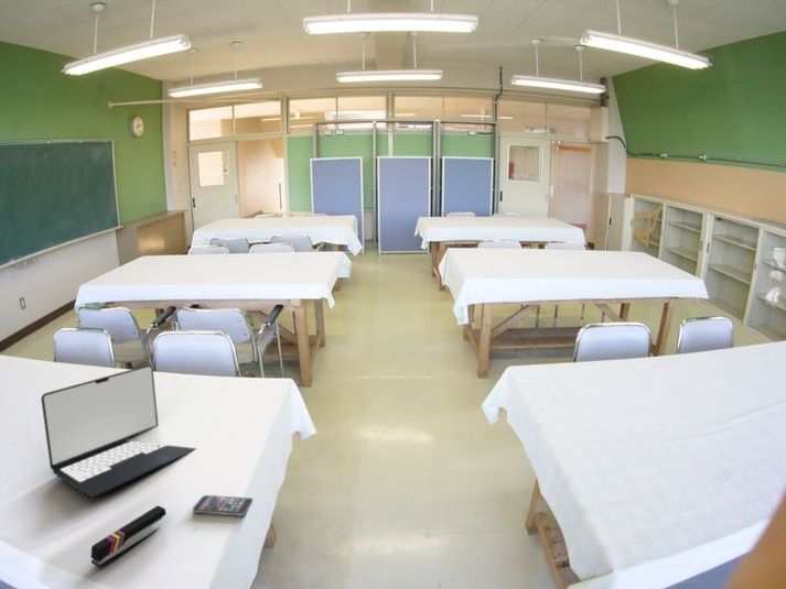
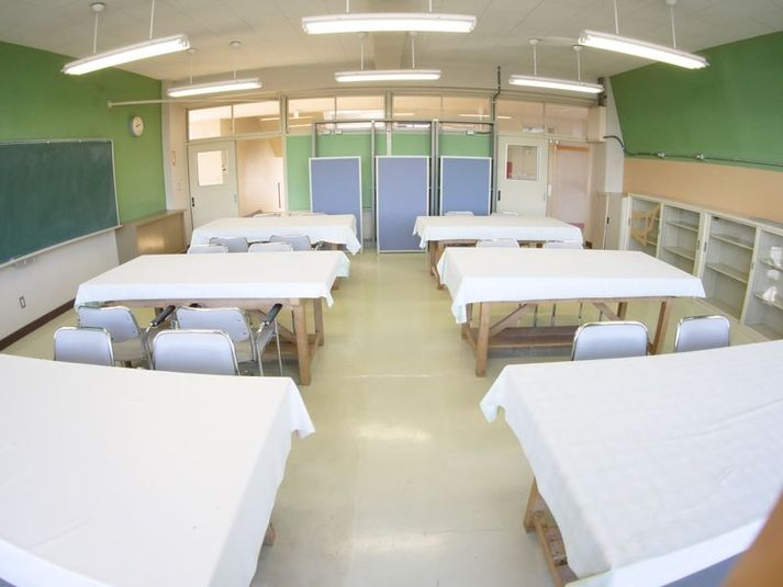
- stapler [89,504,168,568]
- laptop [40,363,197,498]
- smartphone [192,494,254,516]
